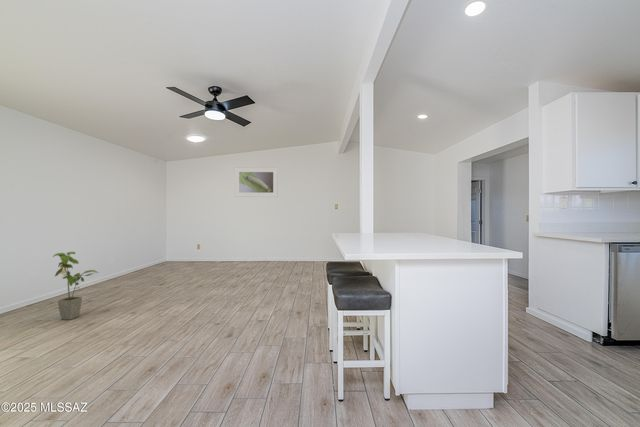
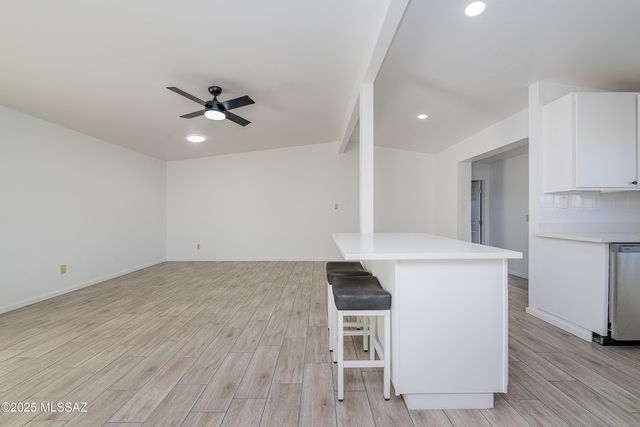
- house plant [52,251,99,321]
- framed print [234,167,279,198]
